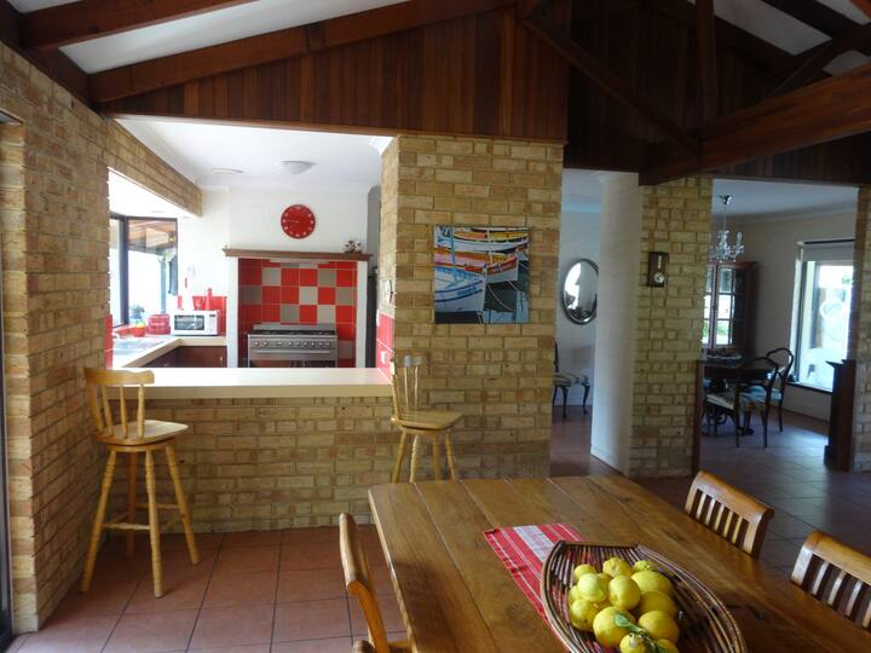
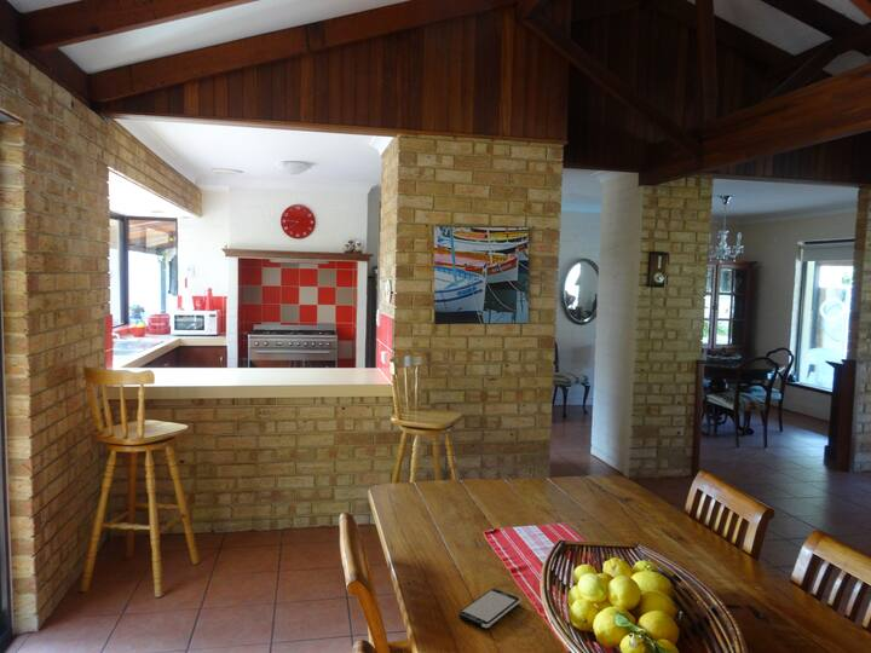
+ smartphone [457,588,523,630]
